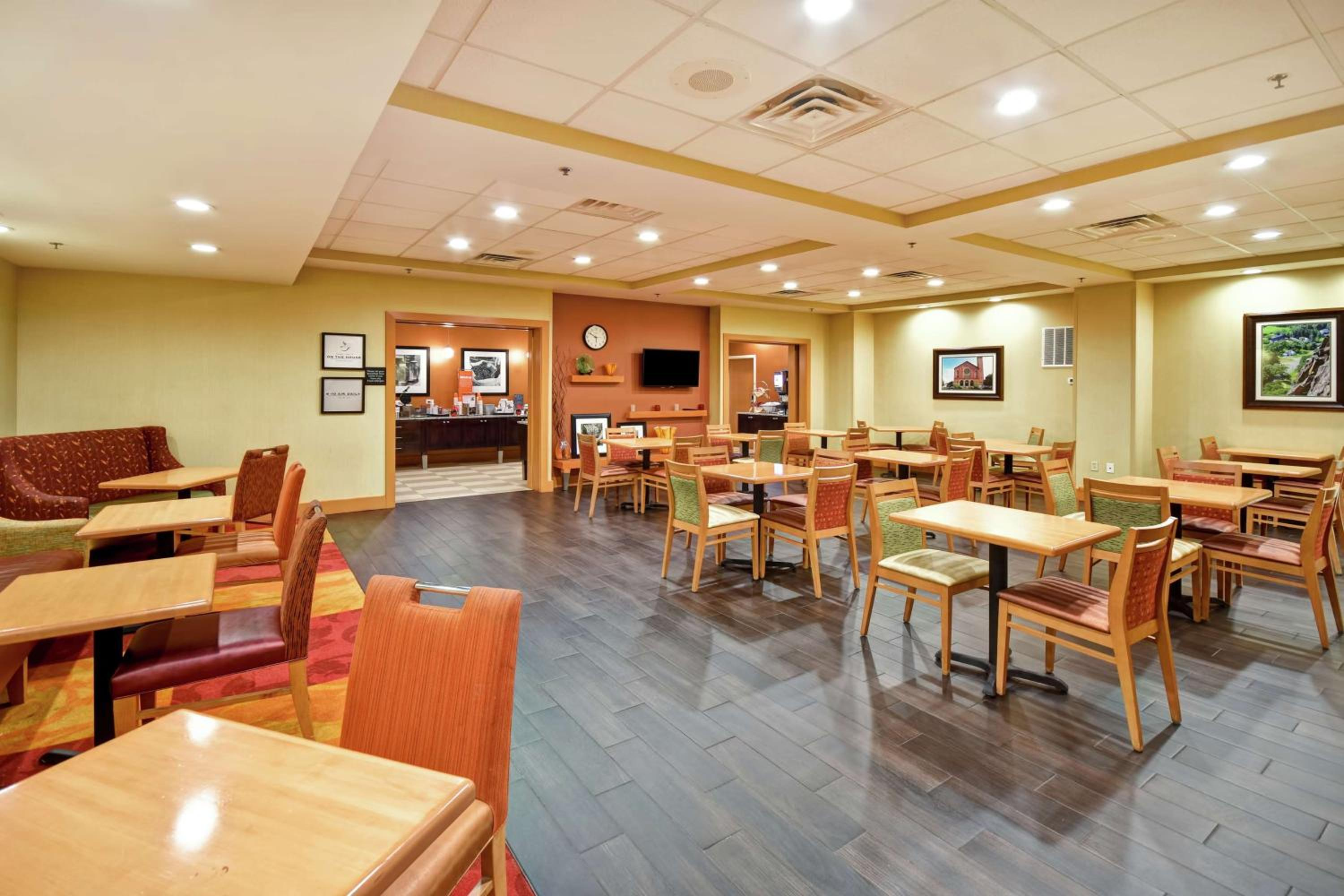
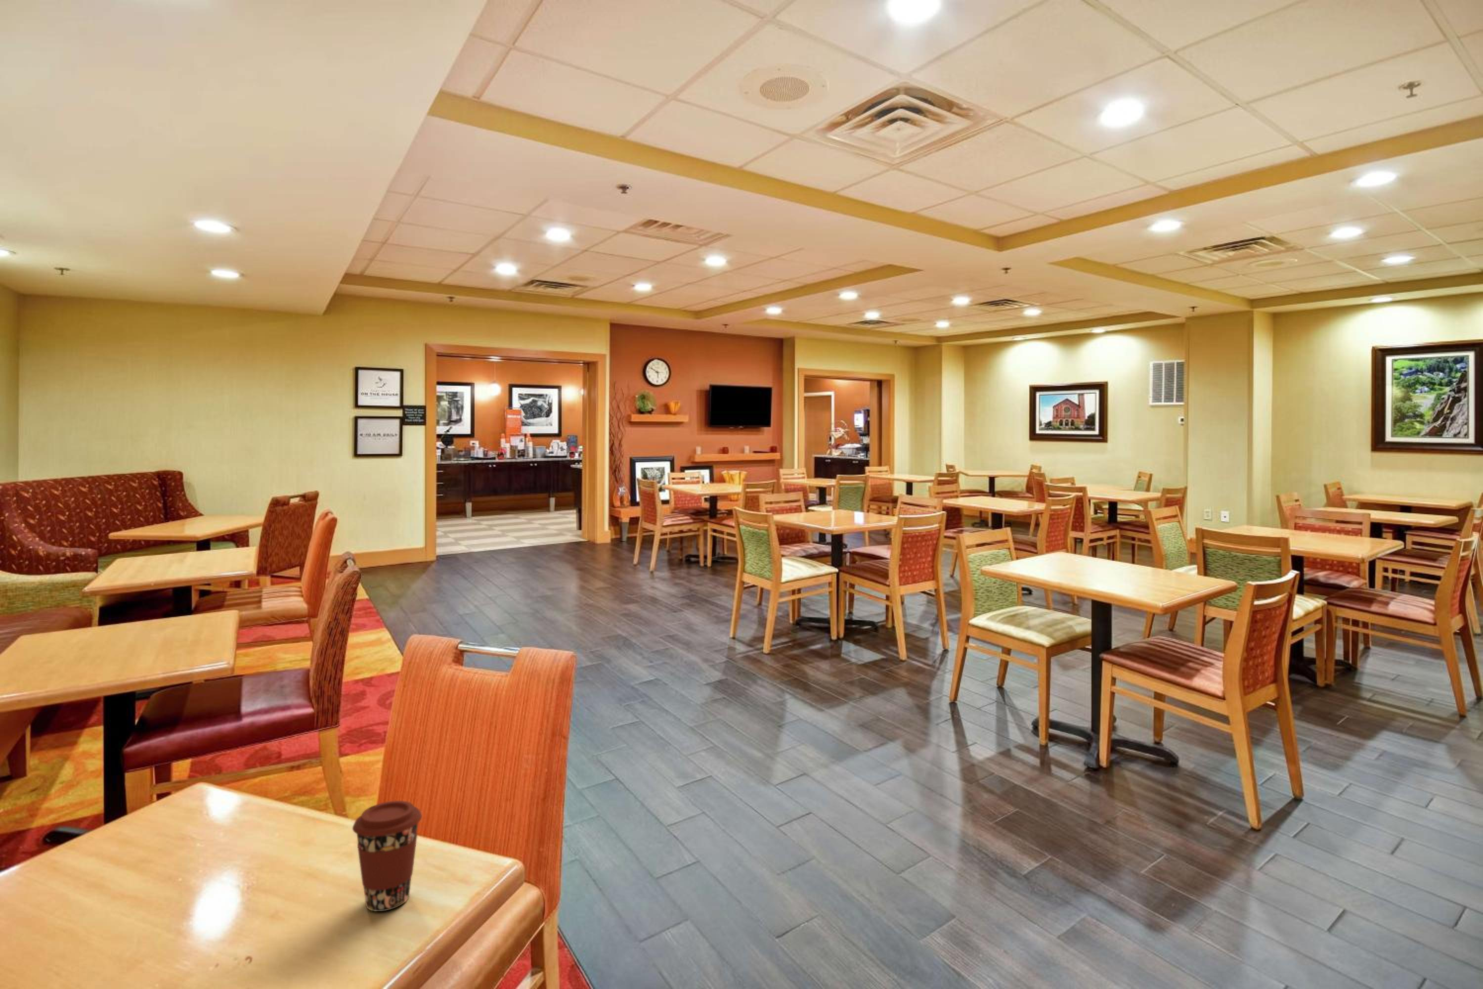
+ coffee cup [352,800,423,912]
